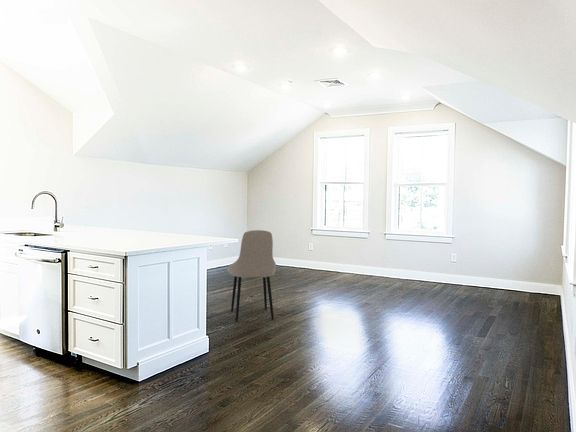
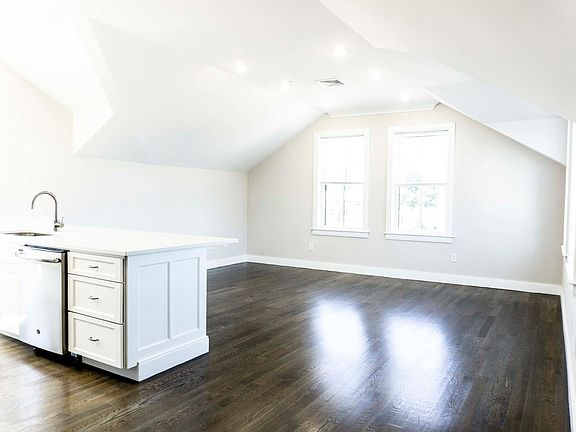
- dining chair [227,229,277,323]
